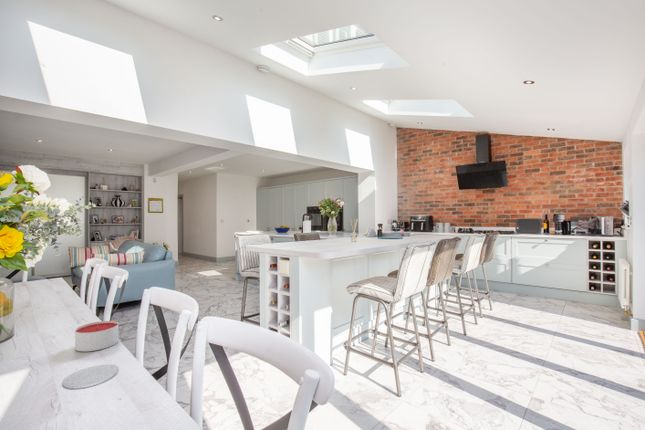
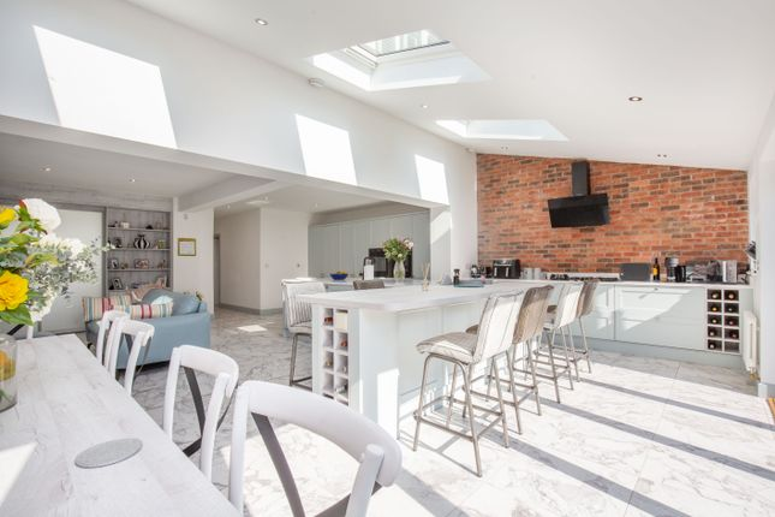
- candle [74,320,119,352]
